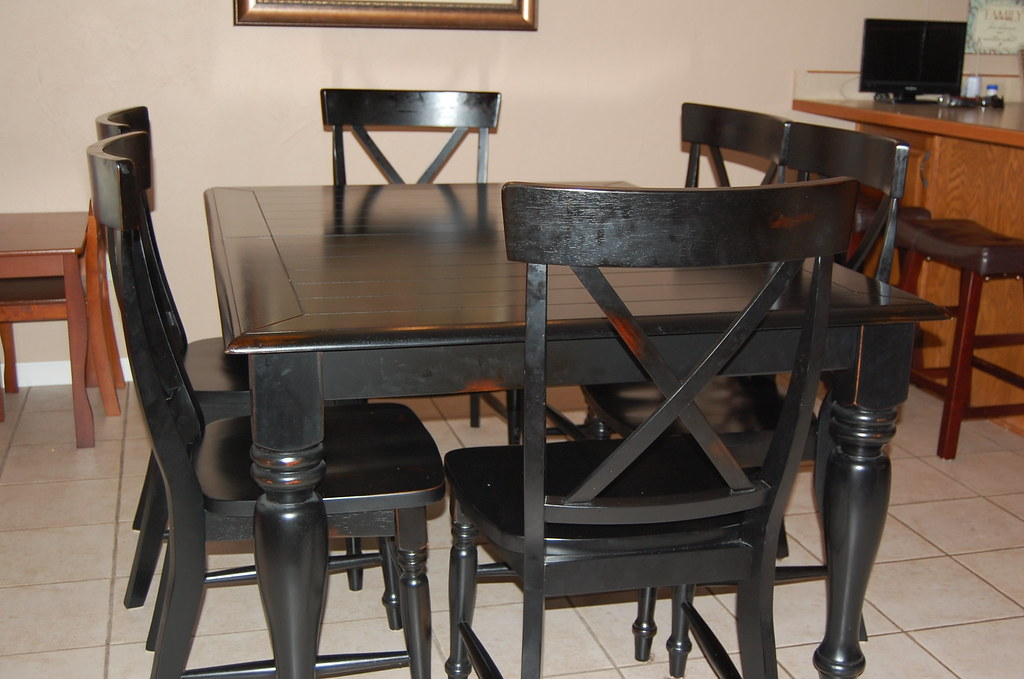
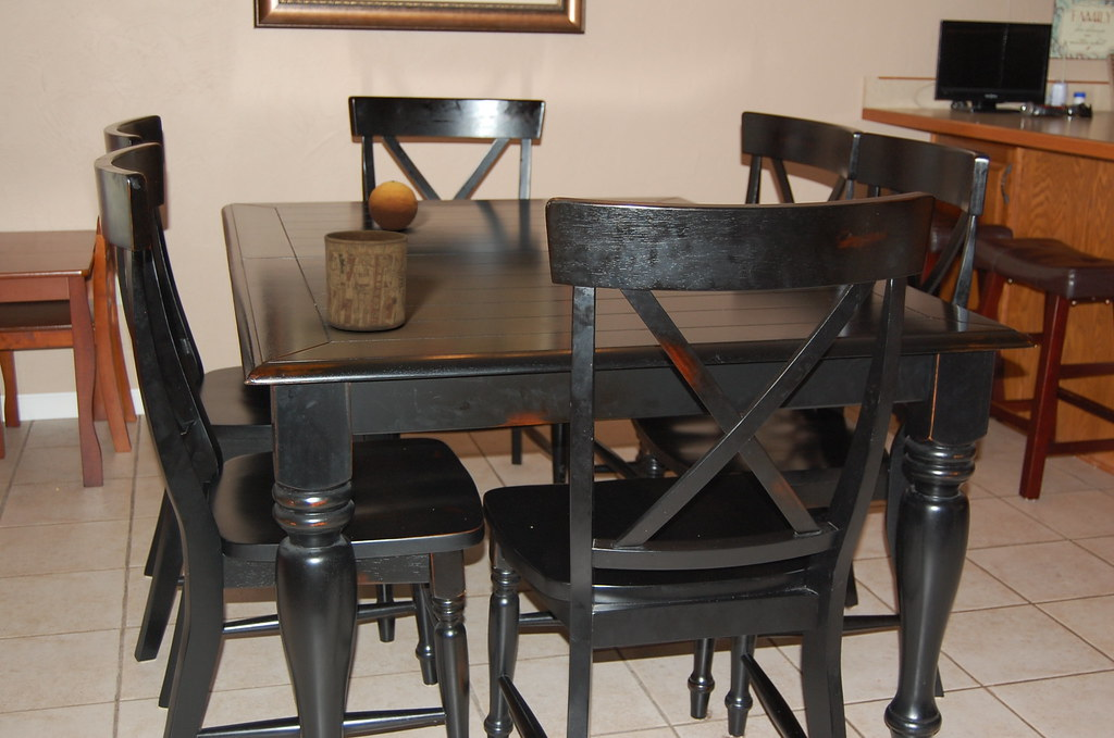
+ fruit [367,179,419,232]
+ cup [323,229,409,332]
